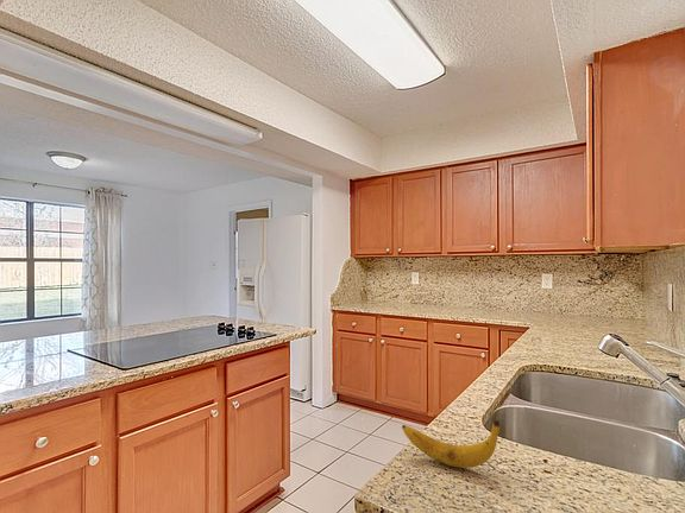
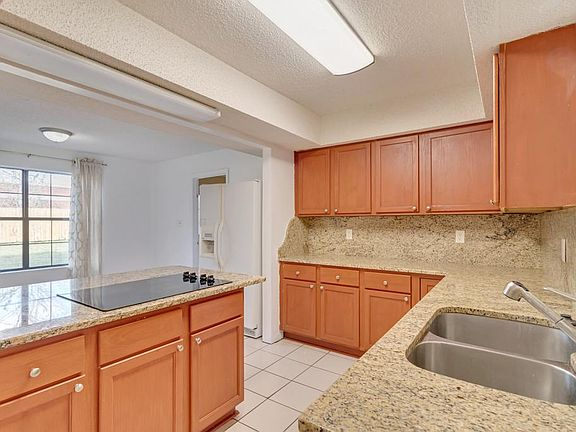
- banana [401,420,501,469]
